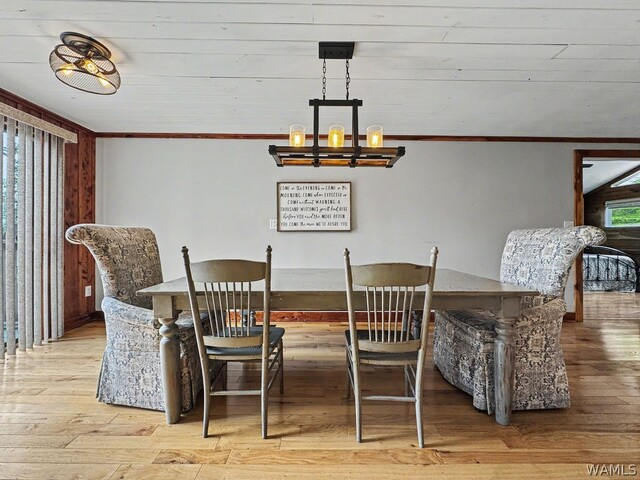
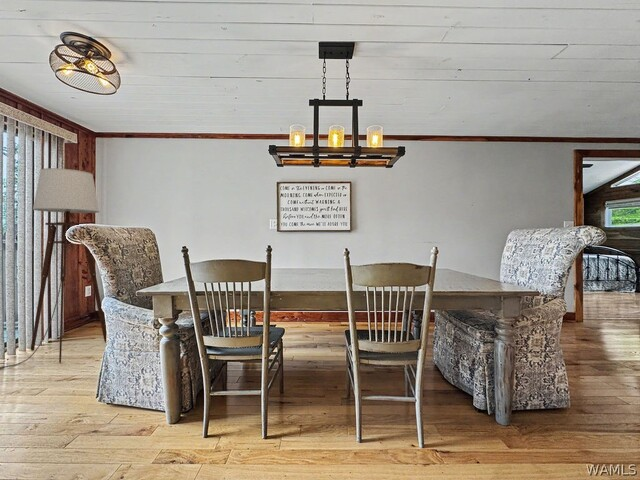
+ floor lamp [0,167,107,371]
